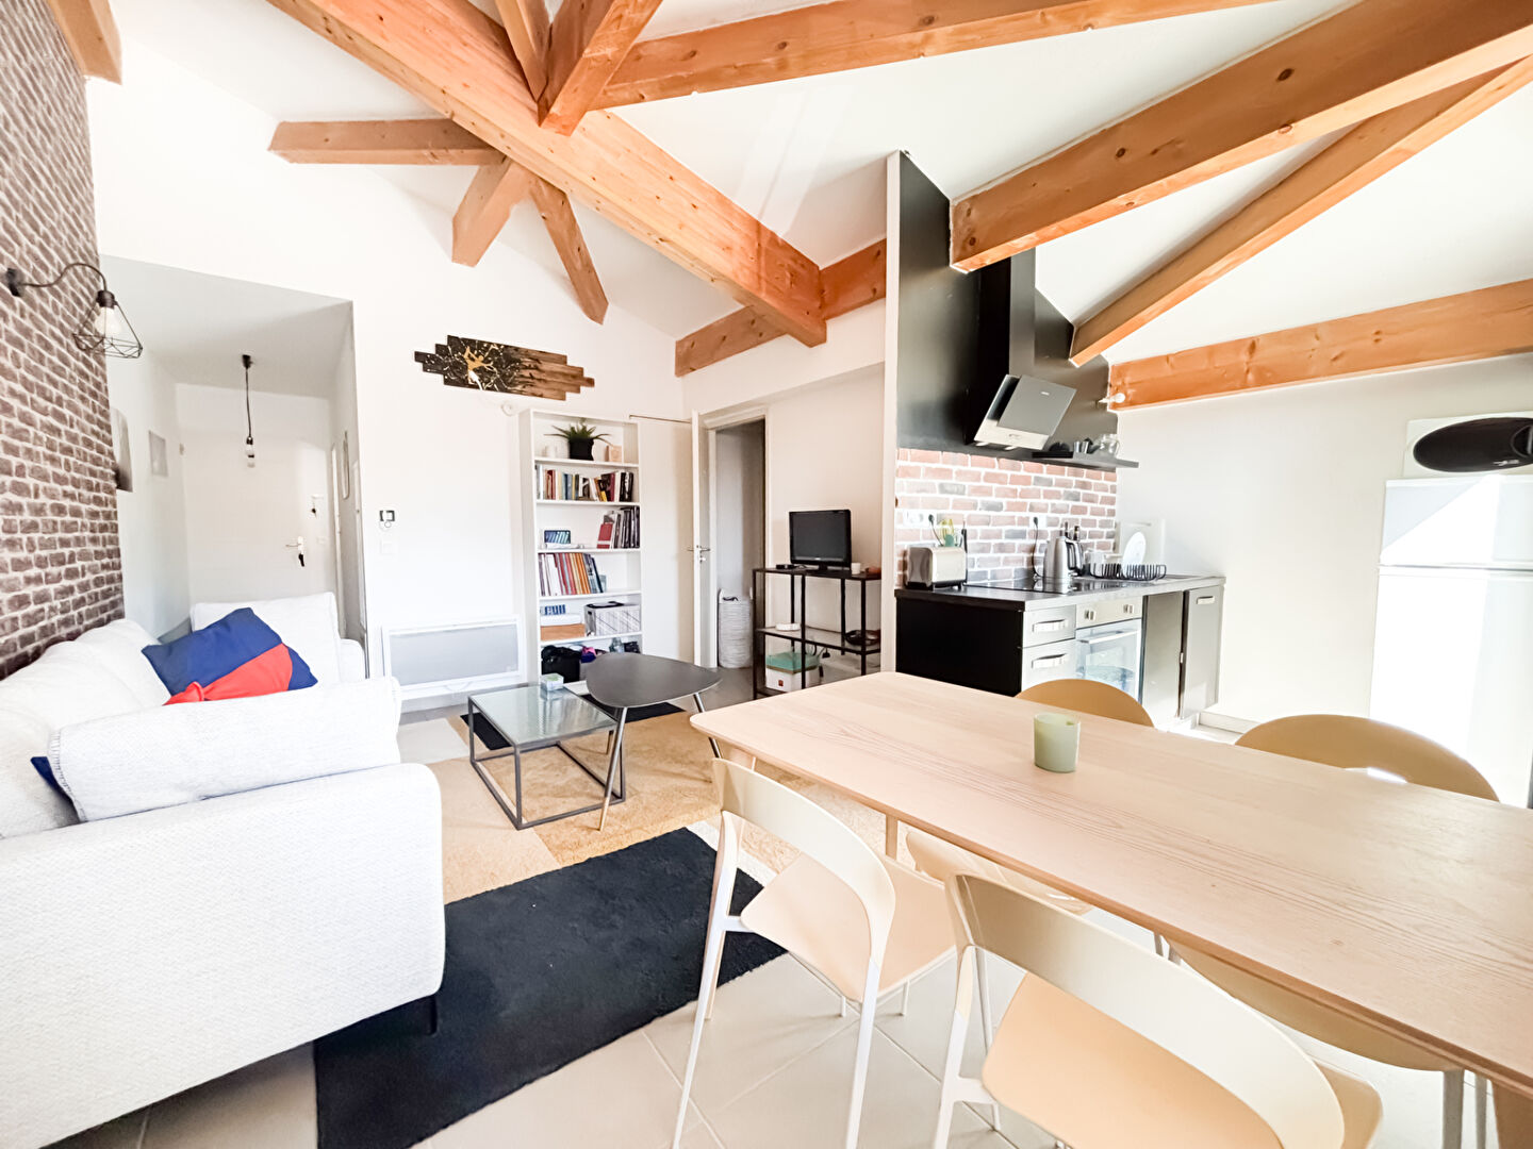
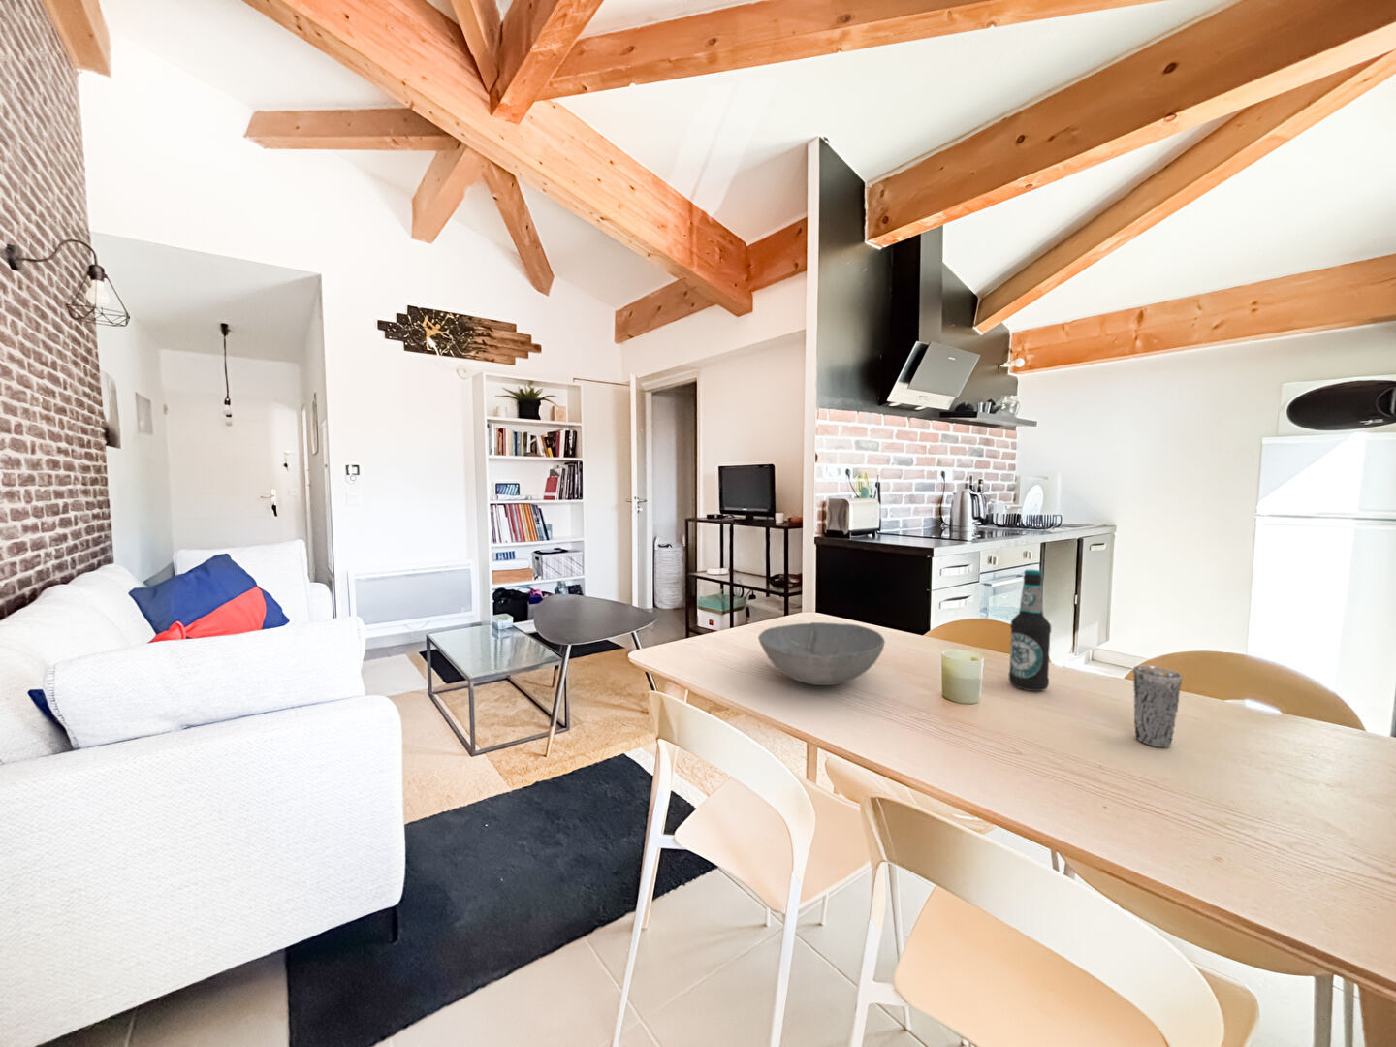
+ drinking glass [1132,665,1183,749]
+ bowl [757,621,886,686]
+ bottle [1007,569,1052,692]
